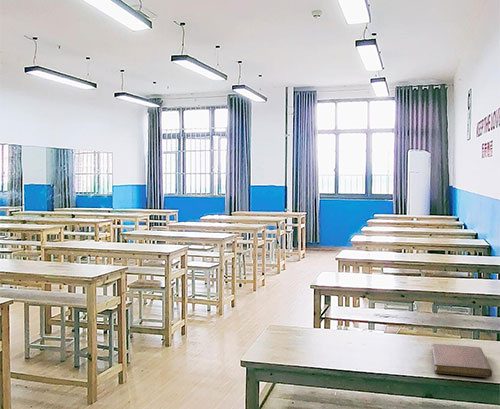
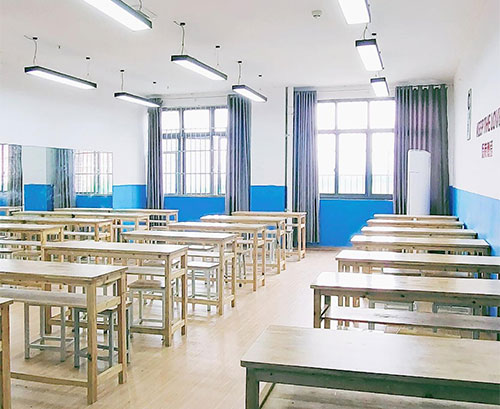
- notebook [431,343,493,378]
